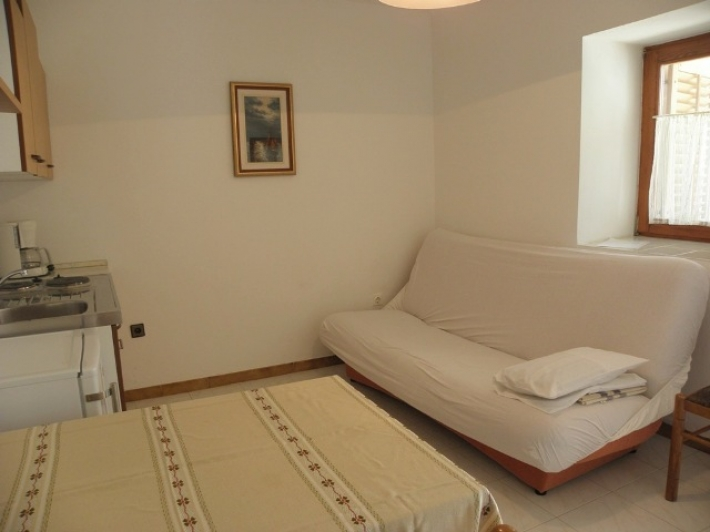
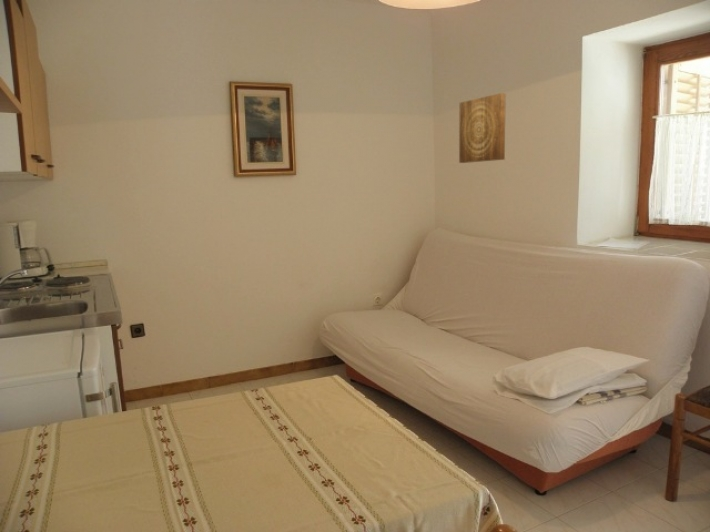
+ wall art [458,92,507,164]
